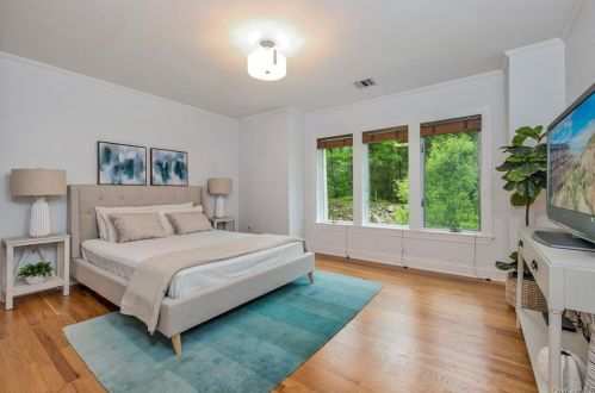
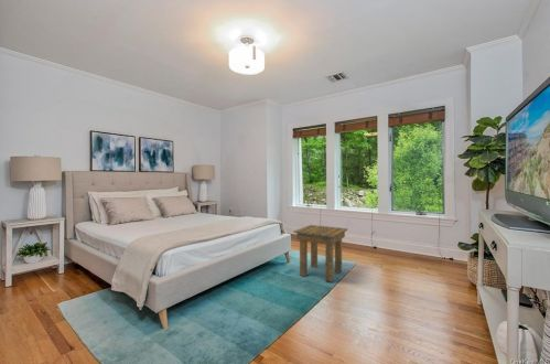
+ side table [292,224,348,283]
